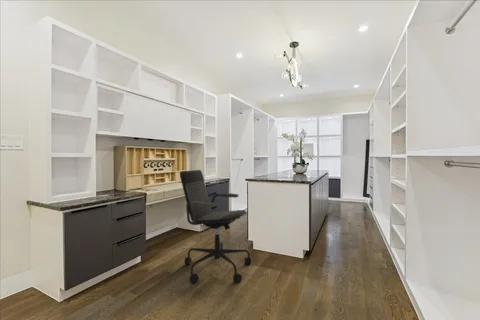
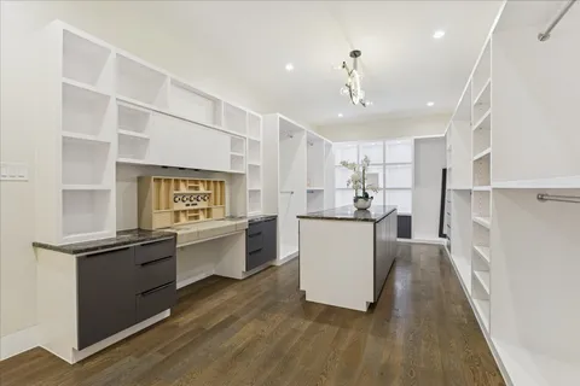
- office chair [179,169,252,284]
